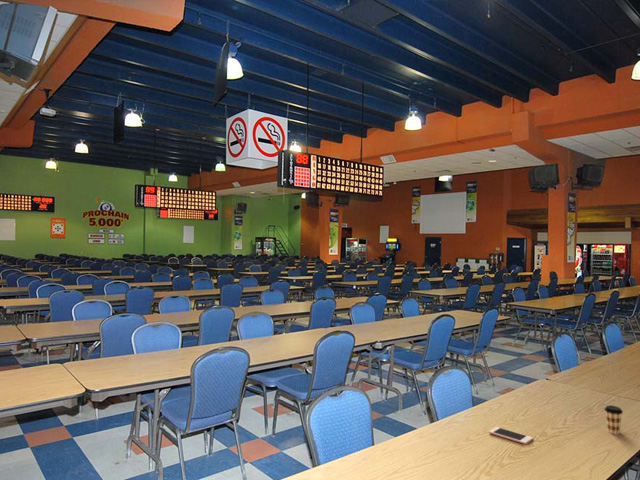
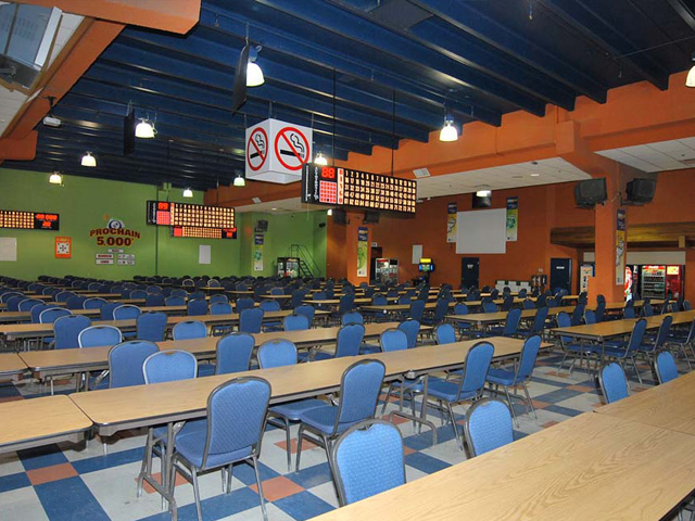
- cell phone [488,426,534,445]
- coffee cup [603,405,624,435]
